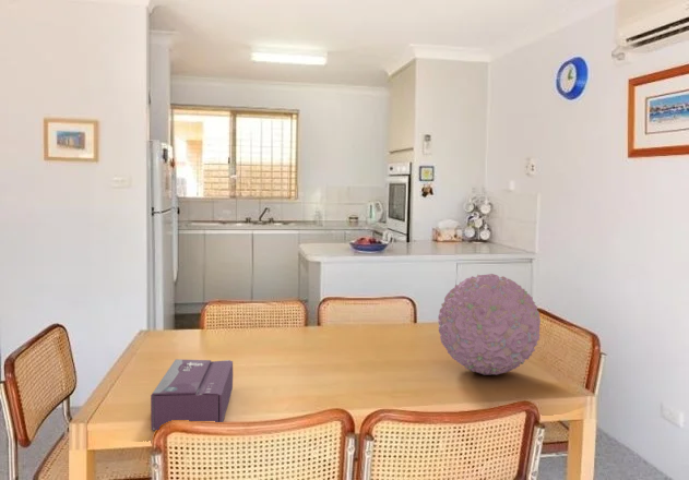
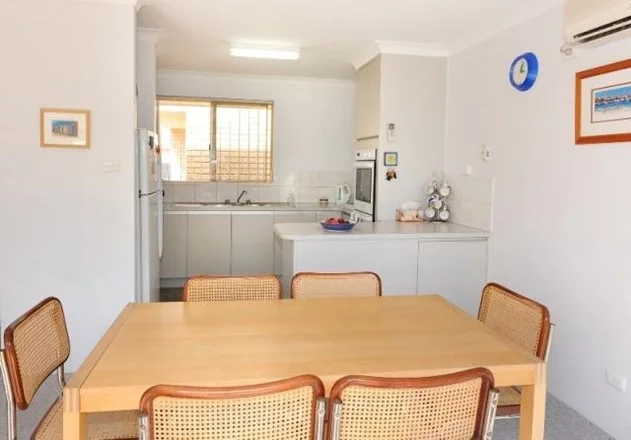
- tissue box [150,358,234,431]
- decorative orb [437,273,542,376]
